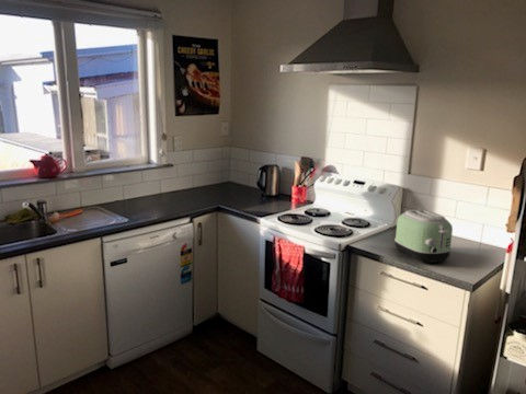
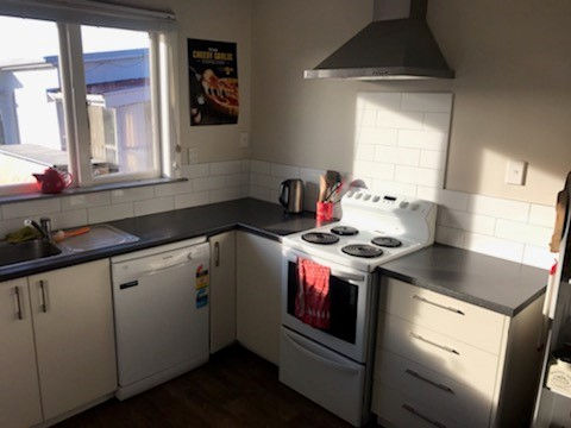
- toaster [393,209,454,264]
